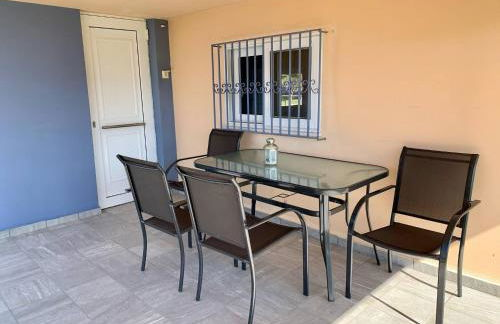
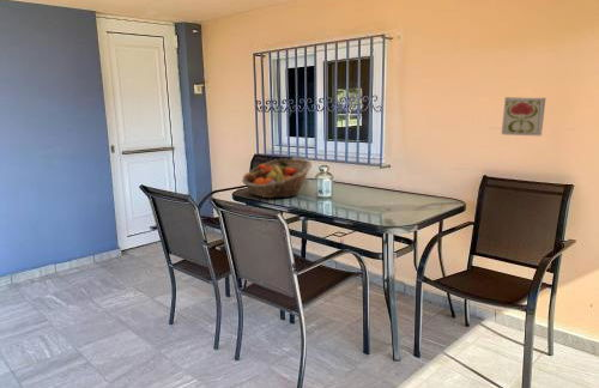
+ decorative tile [501,96,546,138]
+ fruit basket [241,158,313,199]
